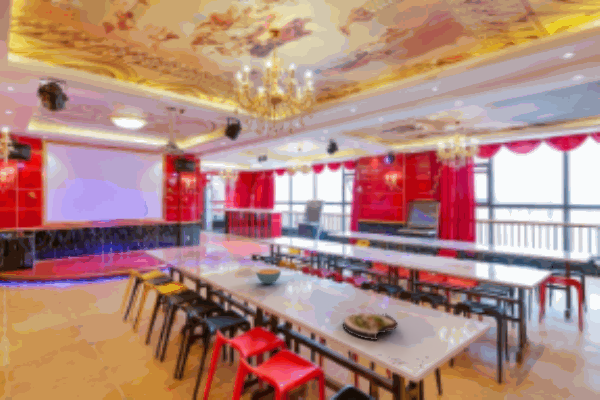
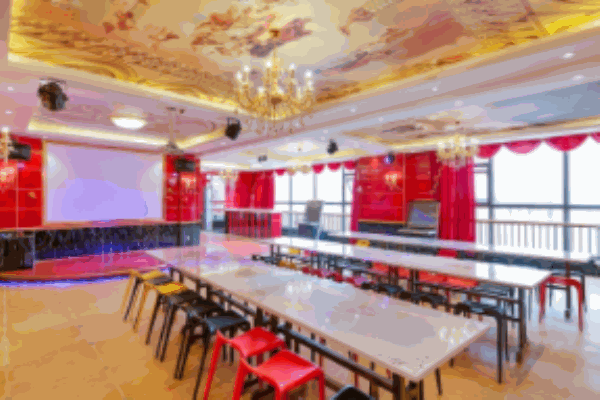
- salad plate [342,312,399,341]
- cereal bowl [255,267,282,285]
